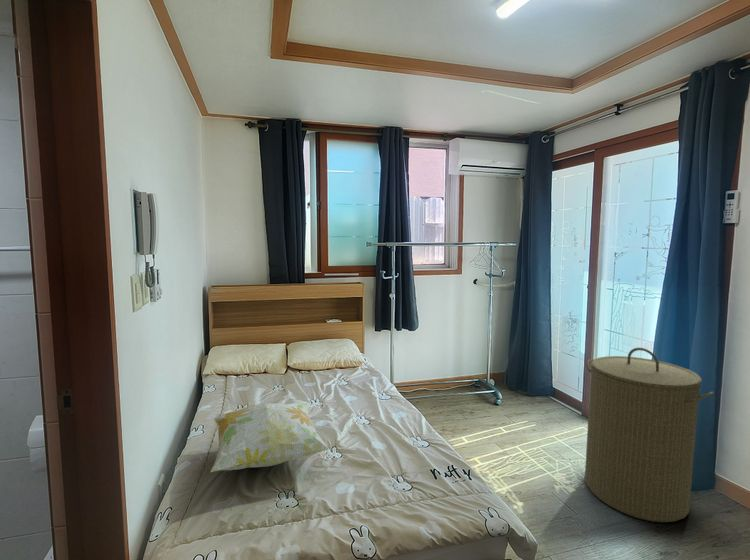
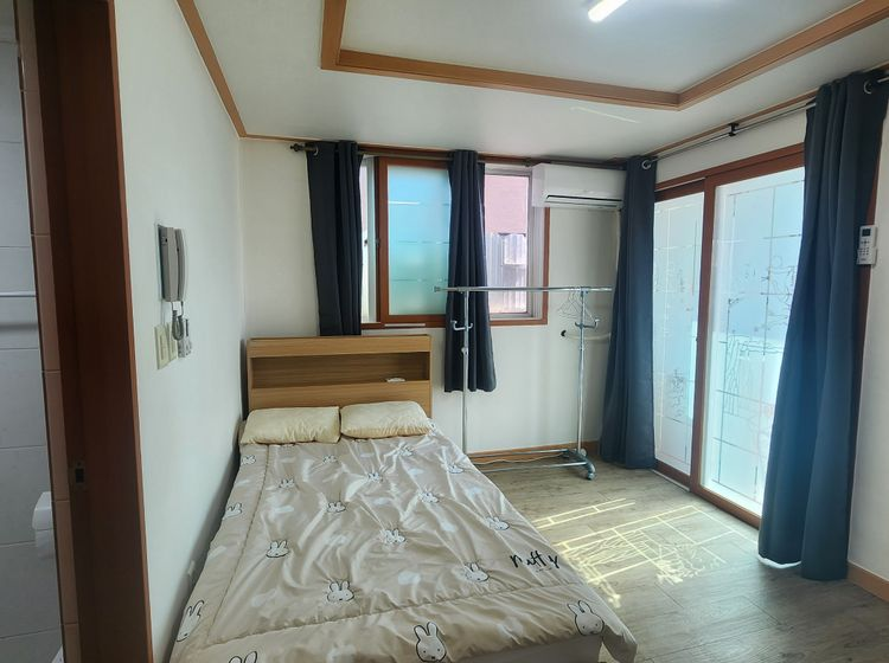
- decorative pillow [210,402,331,473]
- laundry hamper [584,347,715,523]
